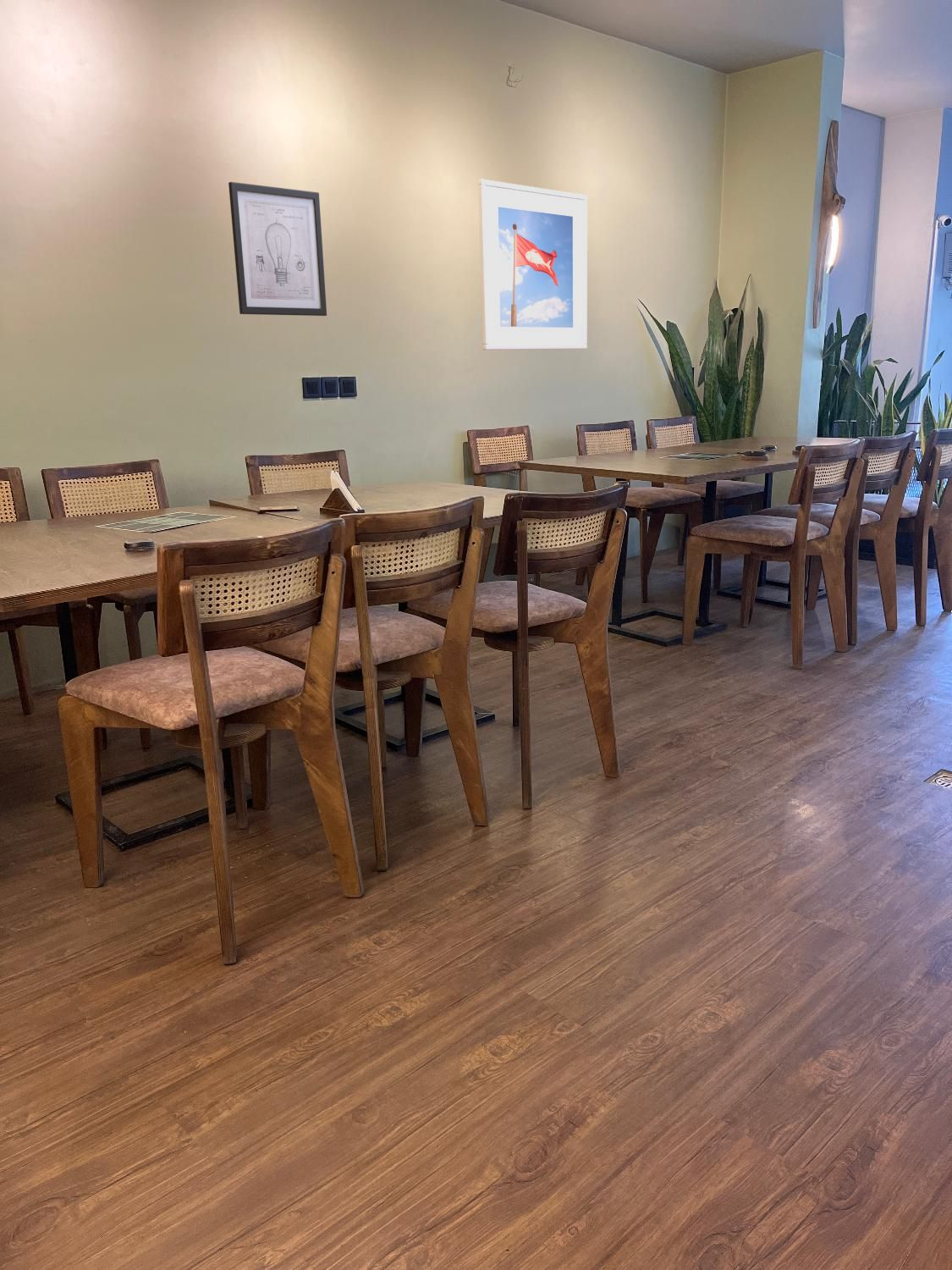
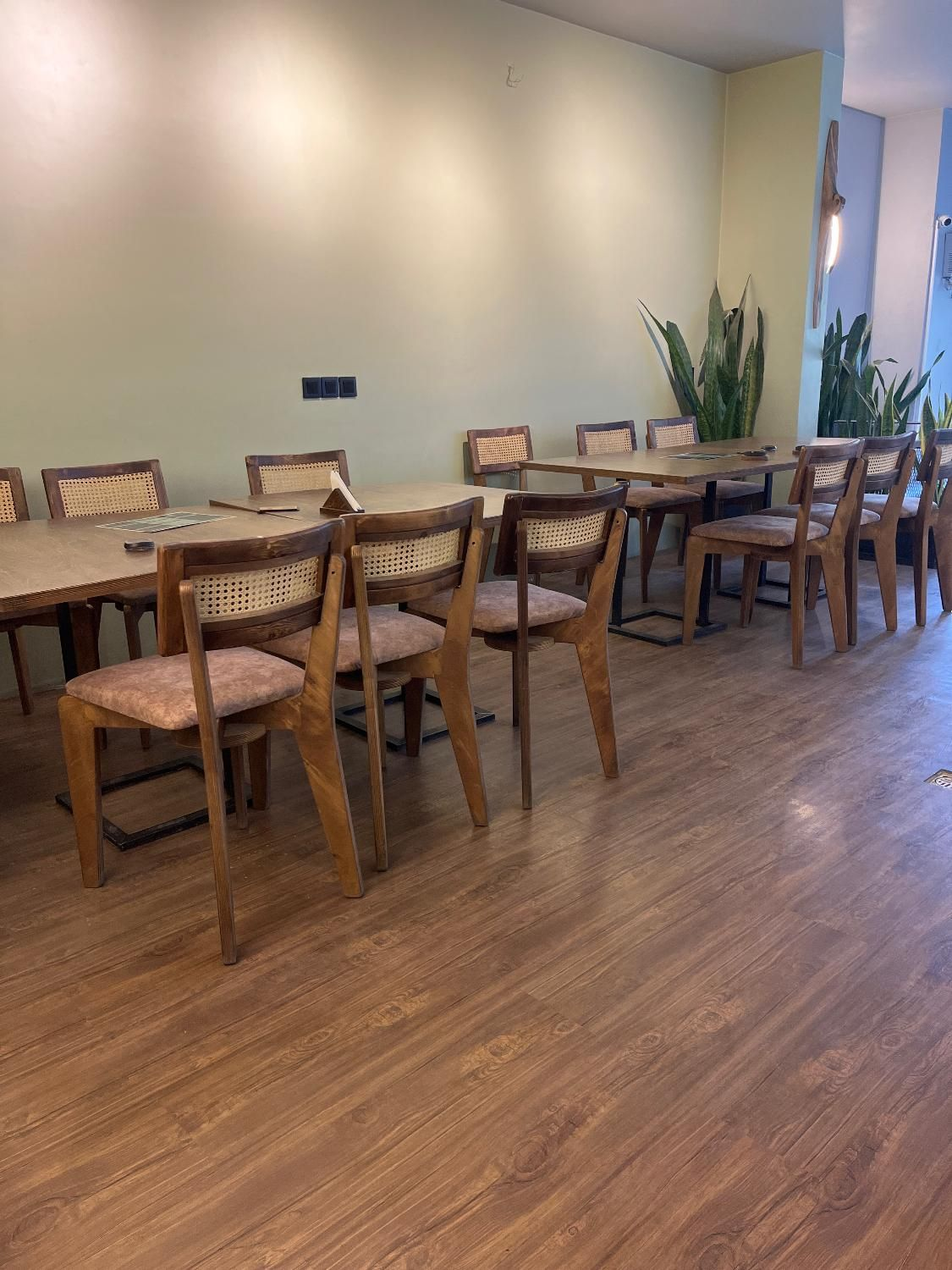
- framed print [478,179,588,351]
- wall art [228,181,327,317]
